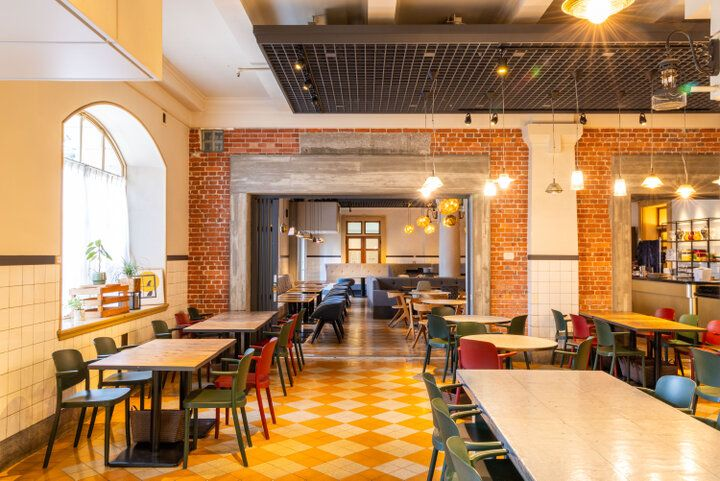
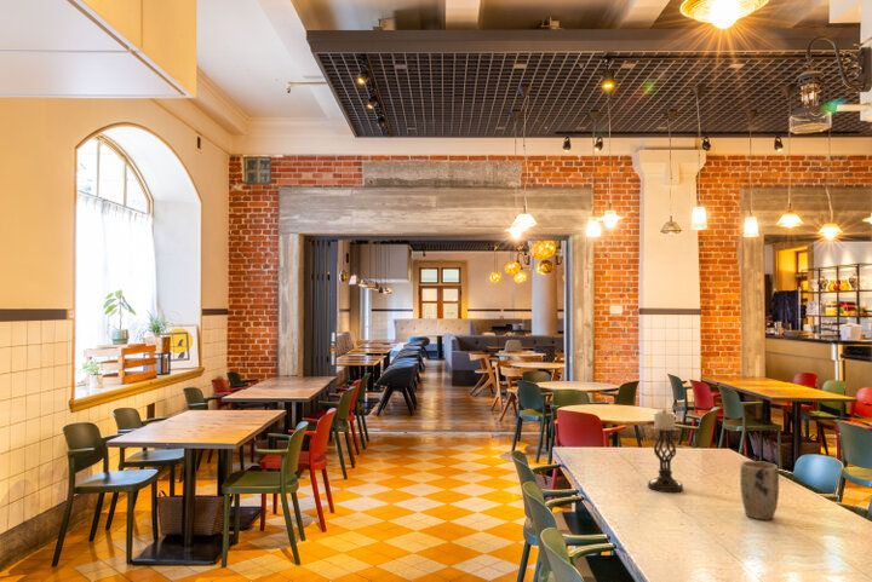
+ plant pot [739,460,780,522]
+ candle holder [647,408,684,494]
